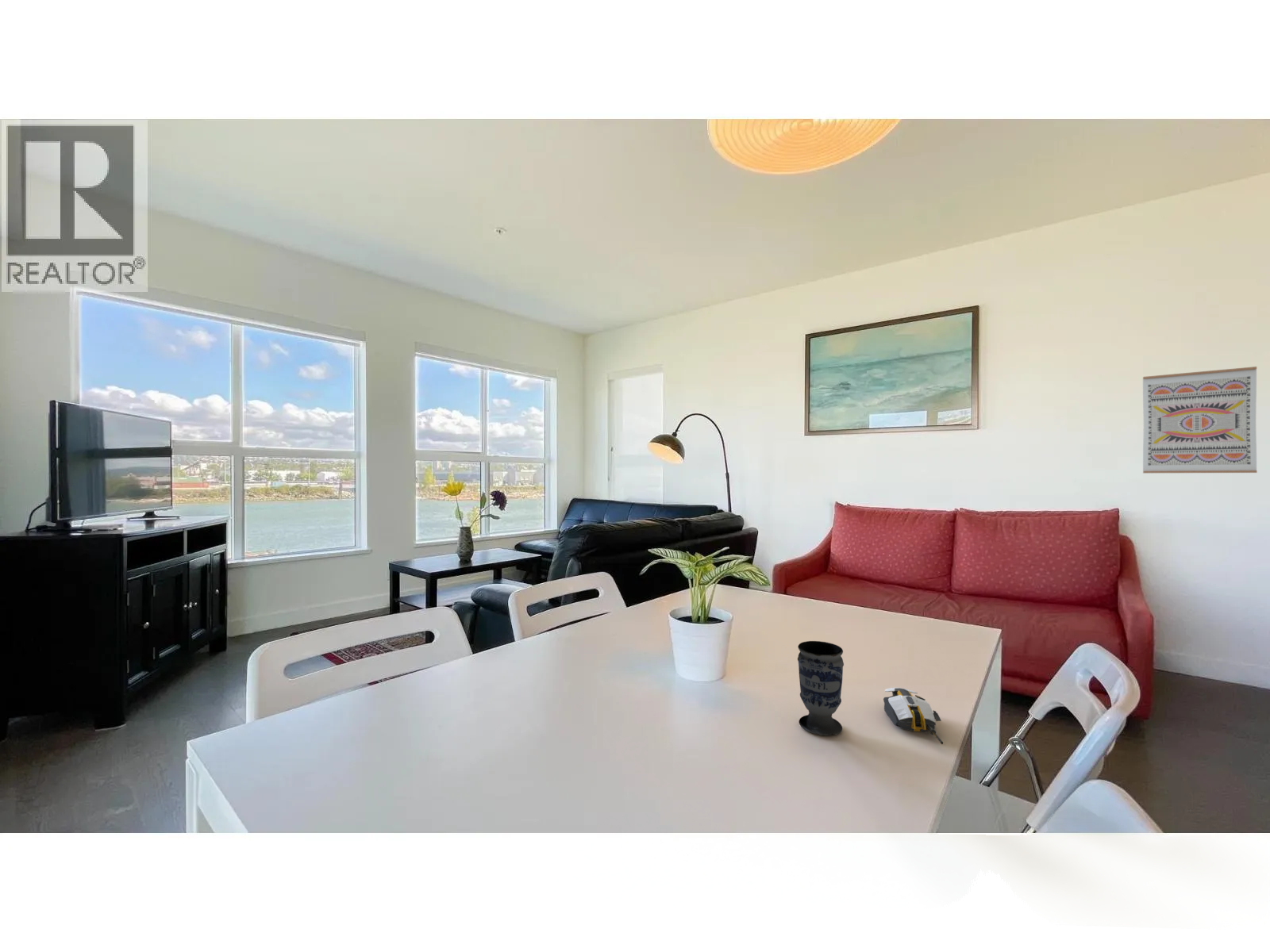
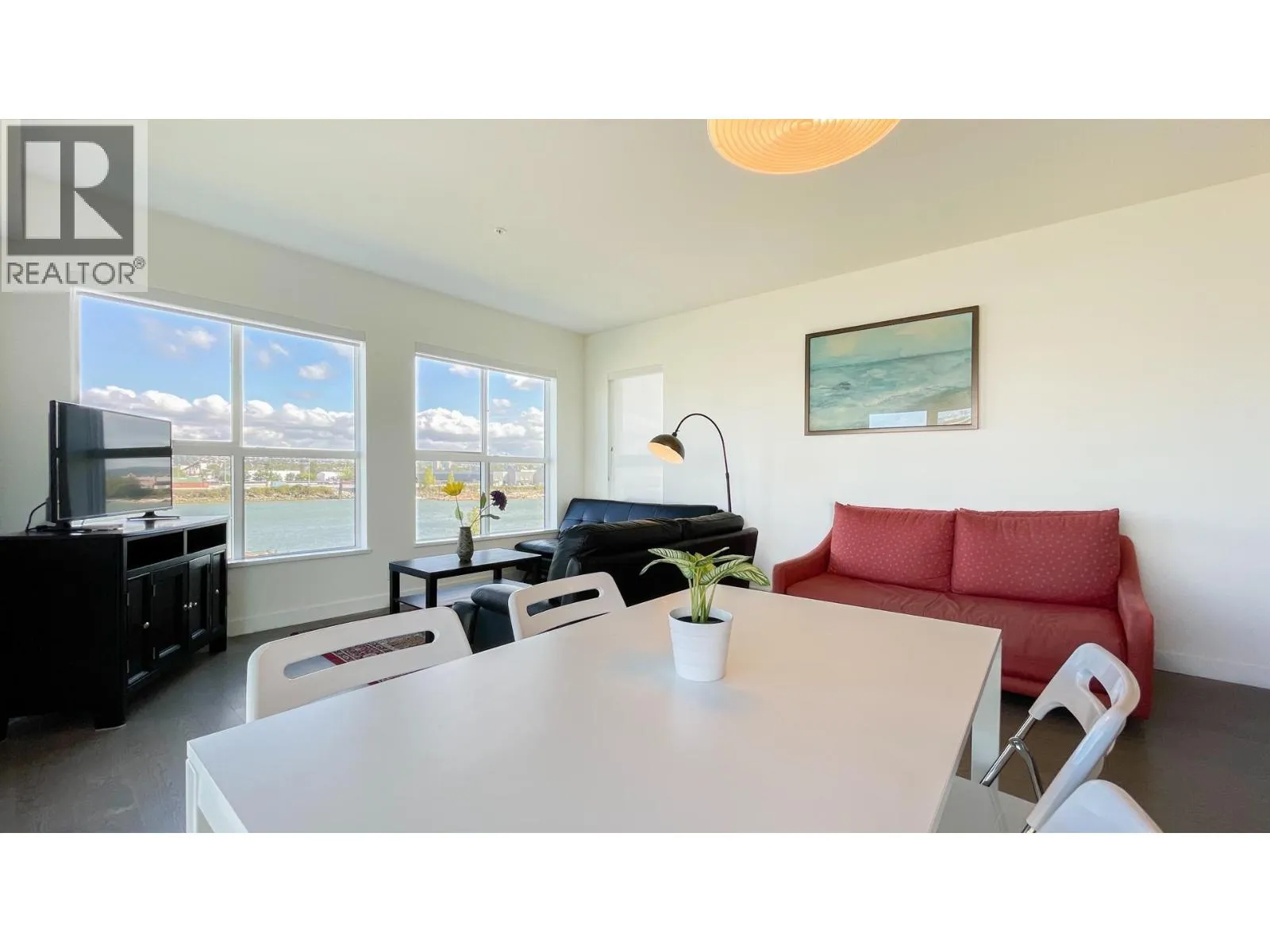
- computer mouse [883,687,944,745]
- wall art [1142,366,1258,474]
- cup [797,640,845,737]
